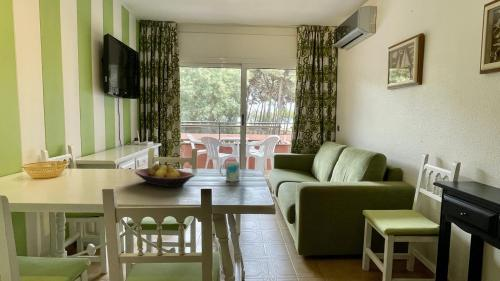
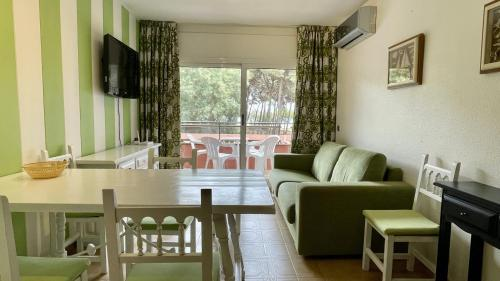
- mug [219,160,241,183]
- fruit bowl [134,163,196,188]
